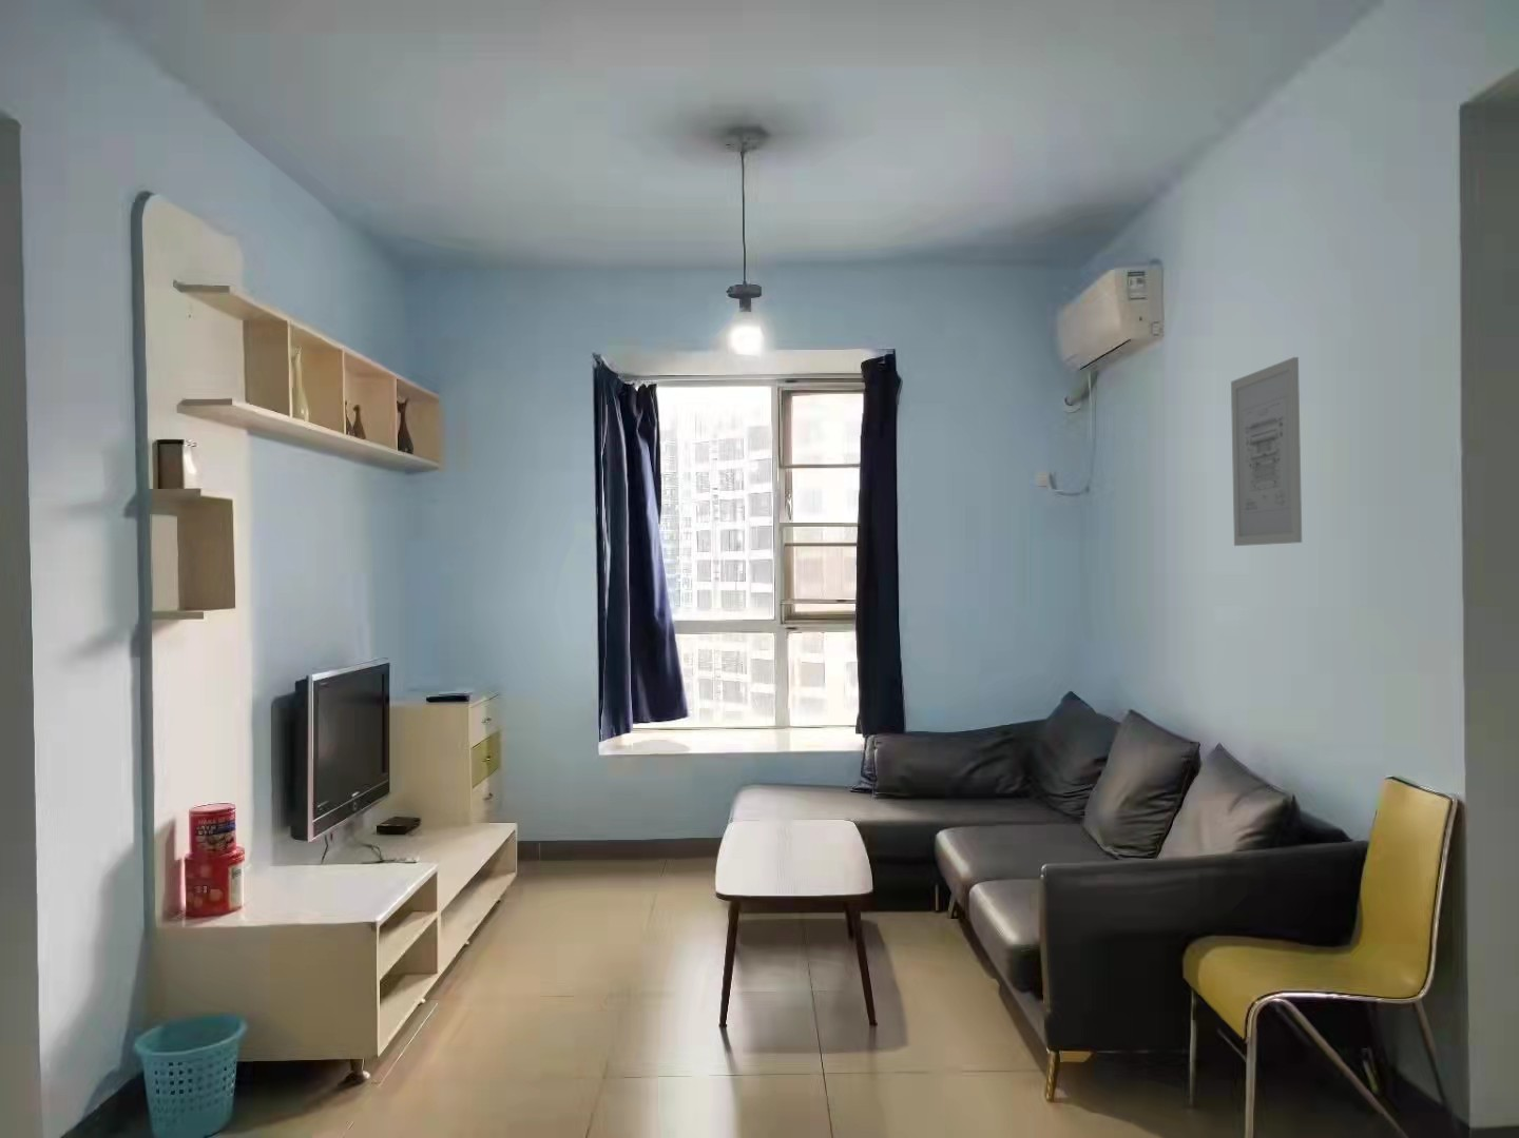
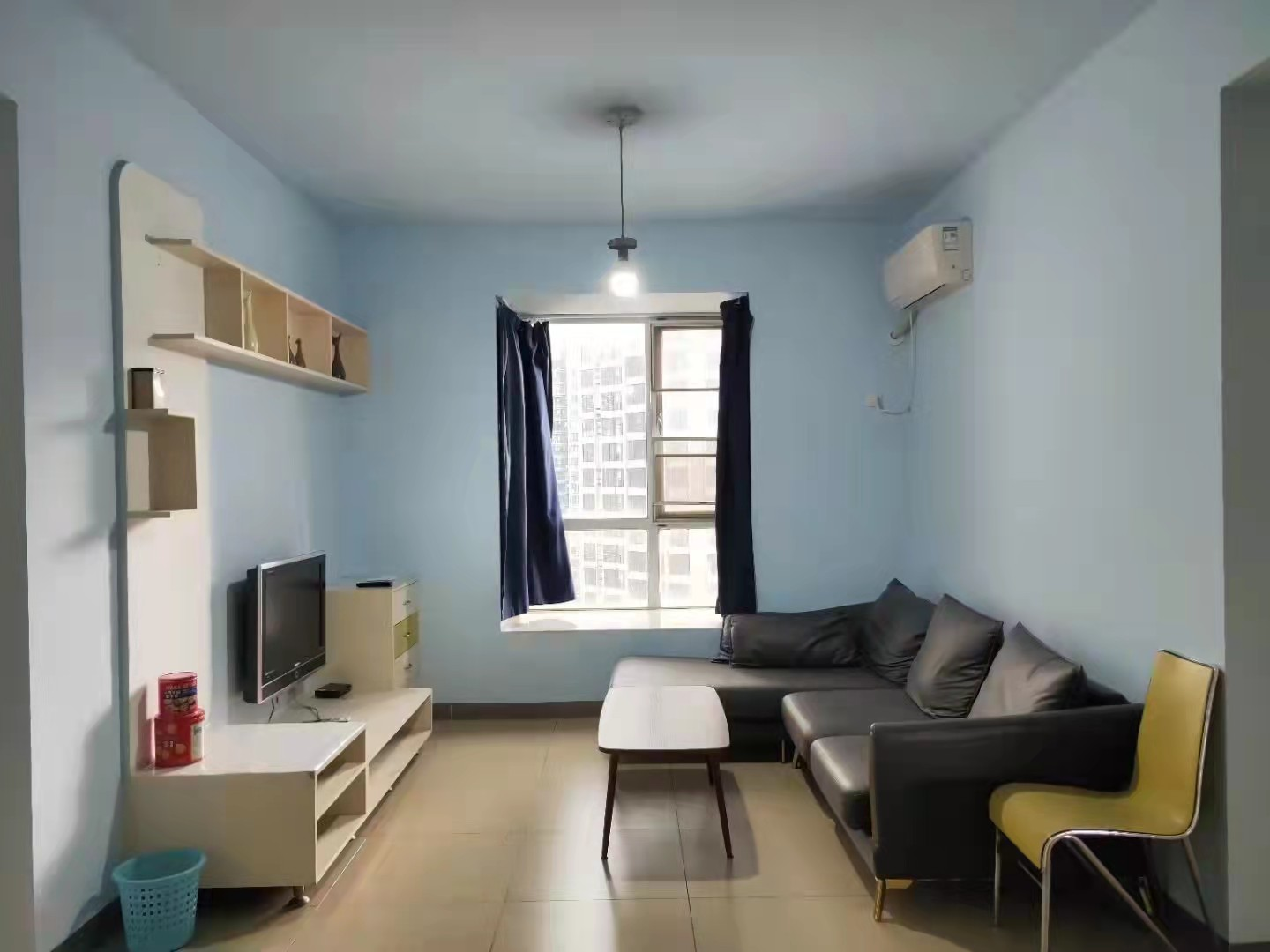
- wall art [1230,356,1303,546]
